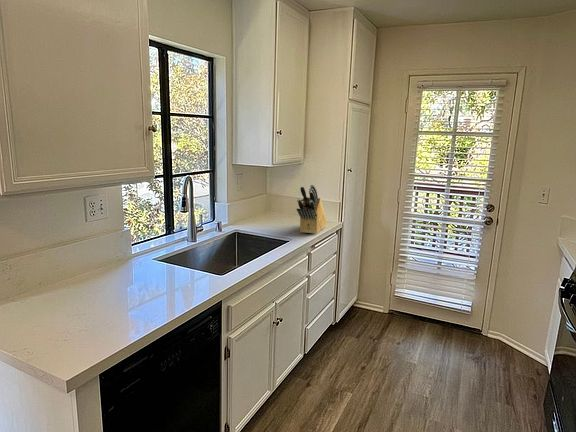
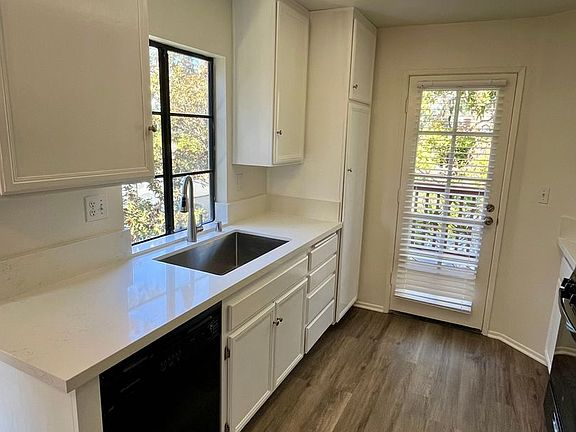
- knife block [296,184,328,235]
